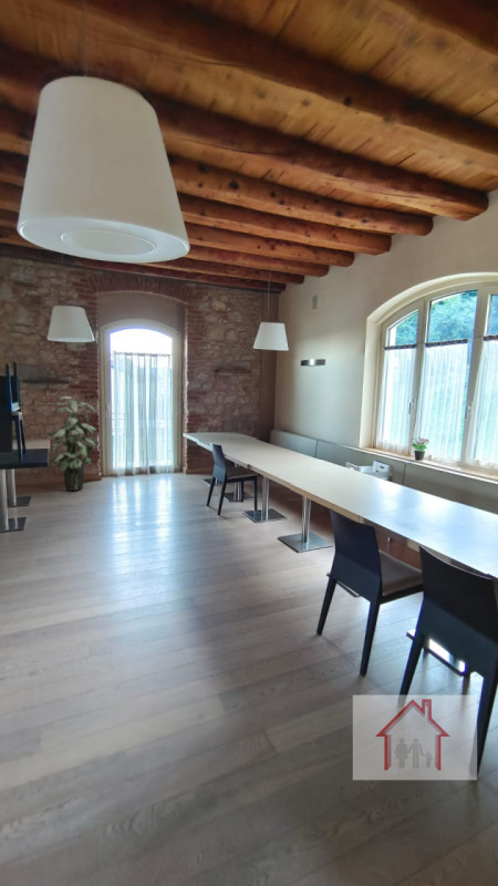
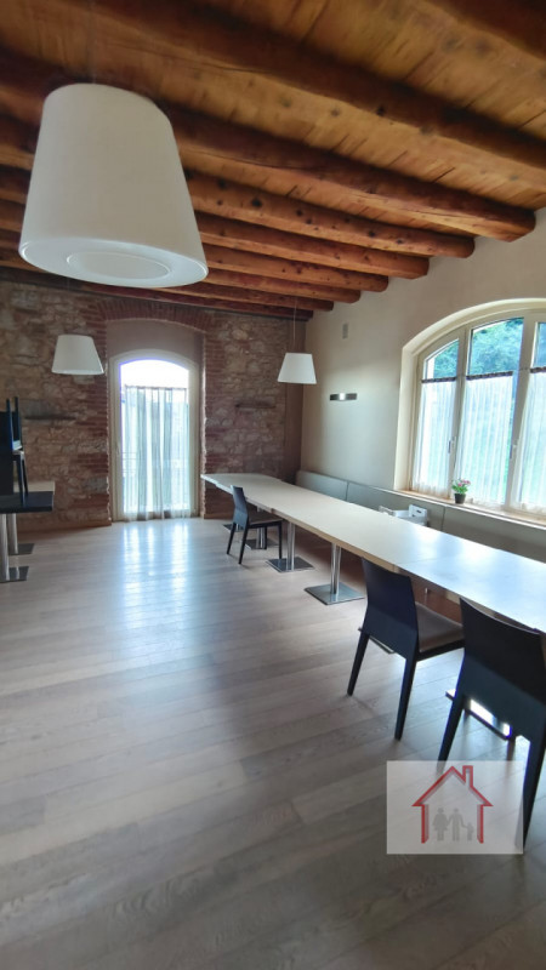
- indoor plant [44,395,97,492]
